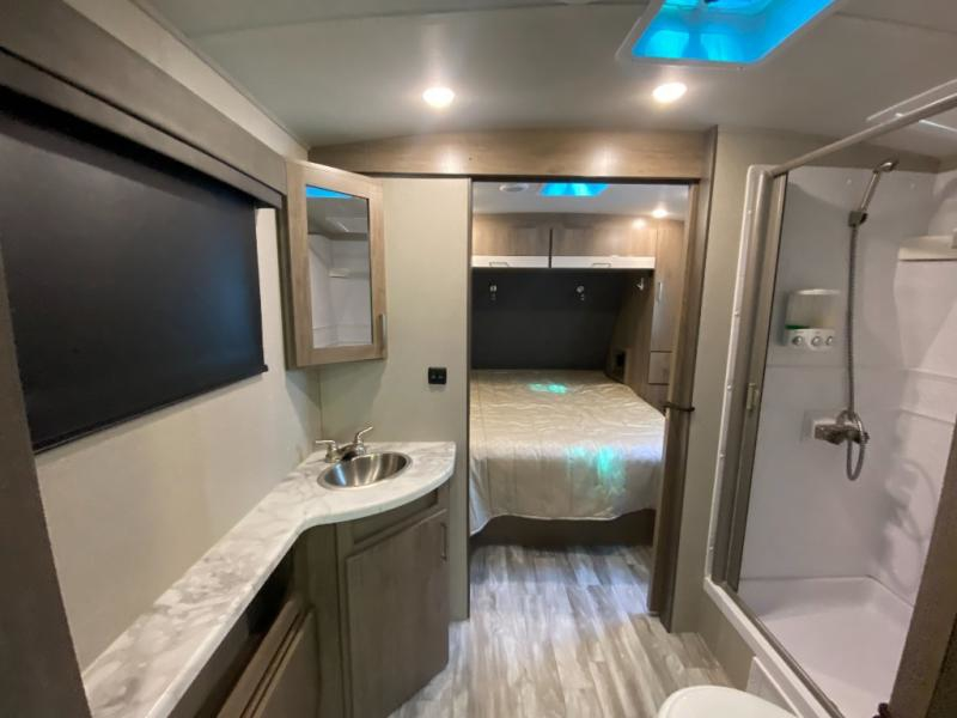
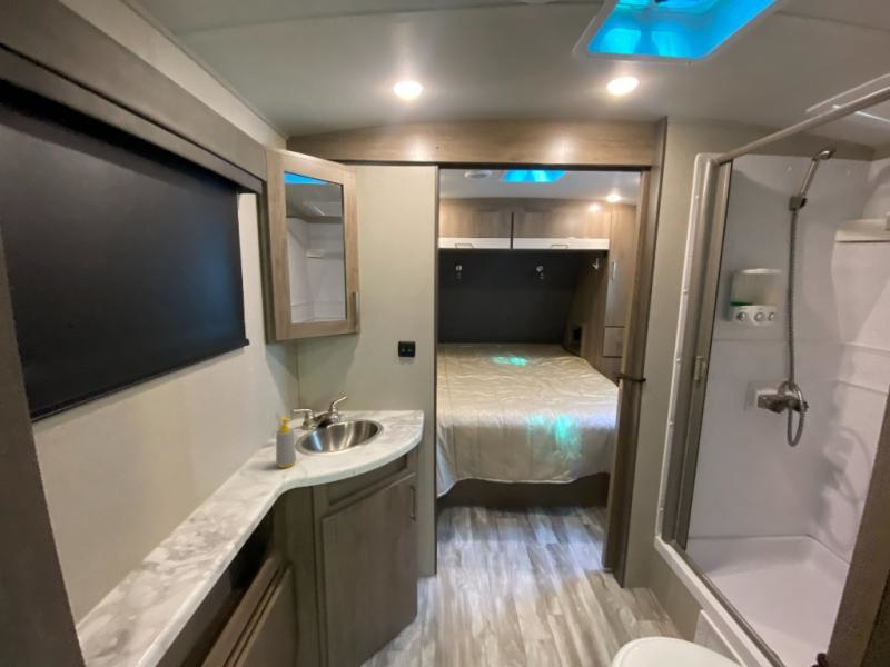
+ soap bottle [275,416,297,469]
